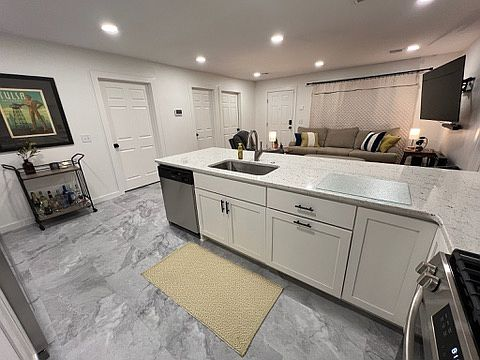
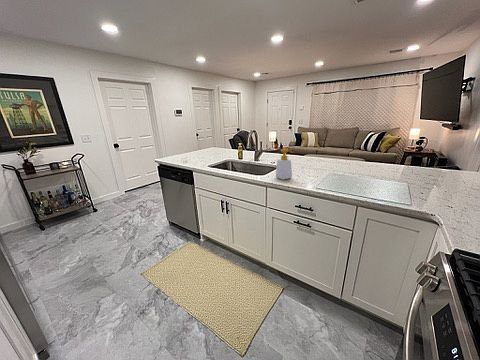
+ soap bottle [275,148,294,181]
